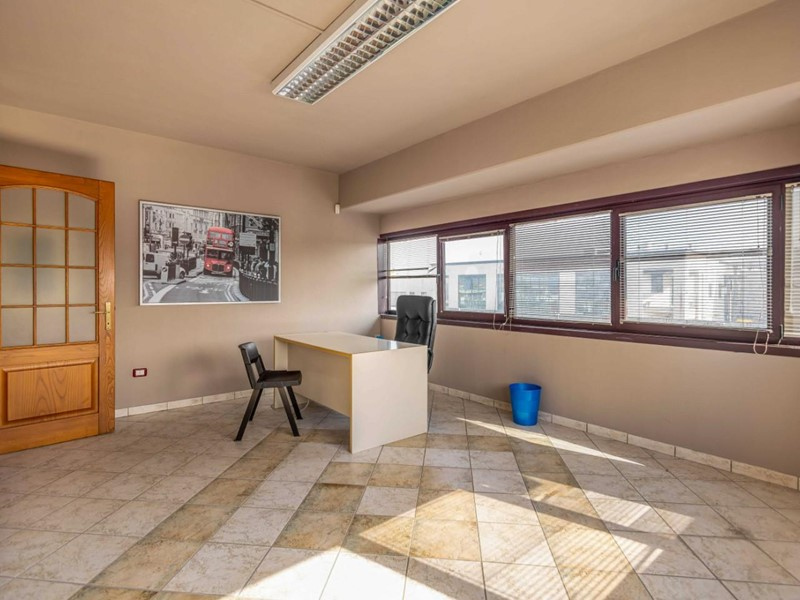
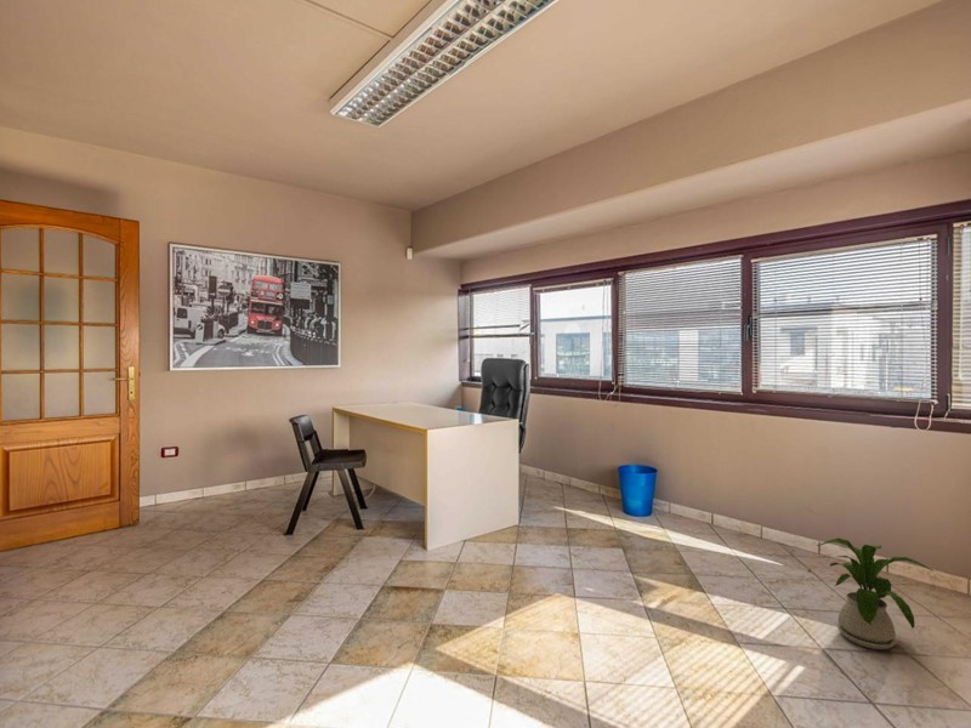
+ house plant [816,538,935,650]
